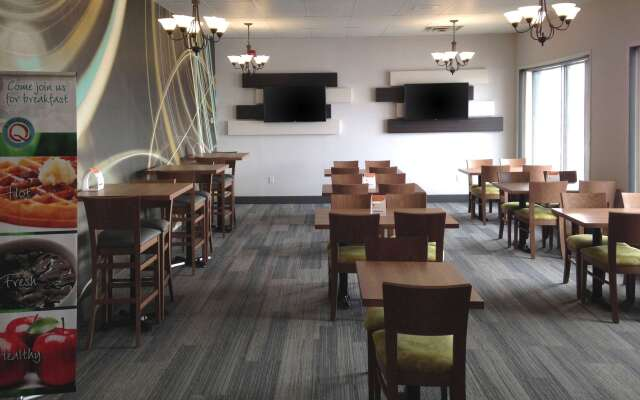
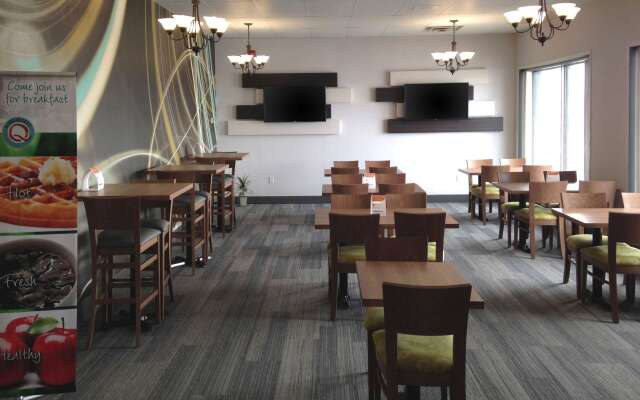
+ indoor plant [234,173,255,207]
